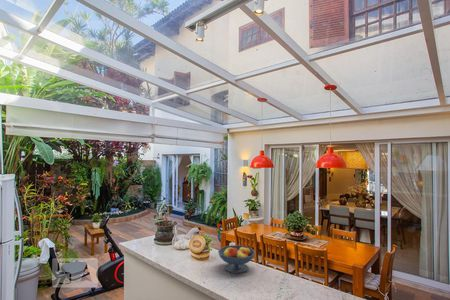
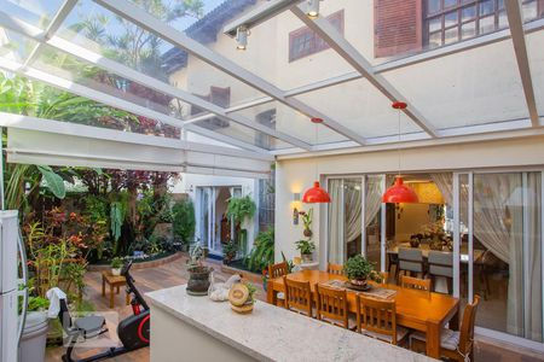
- fruit bowl [217,244,256,274]
